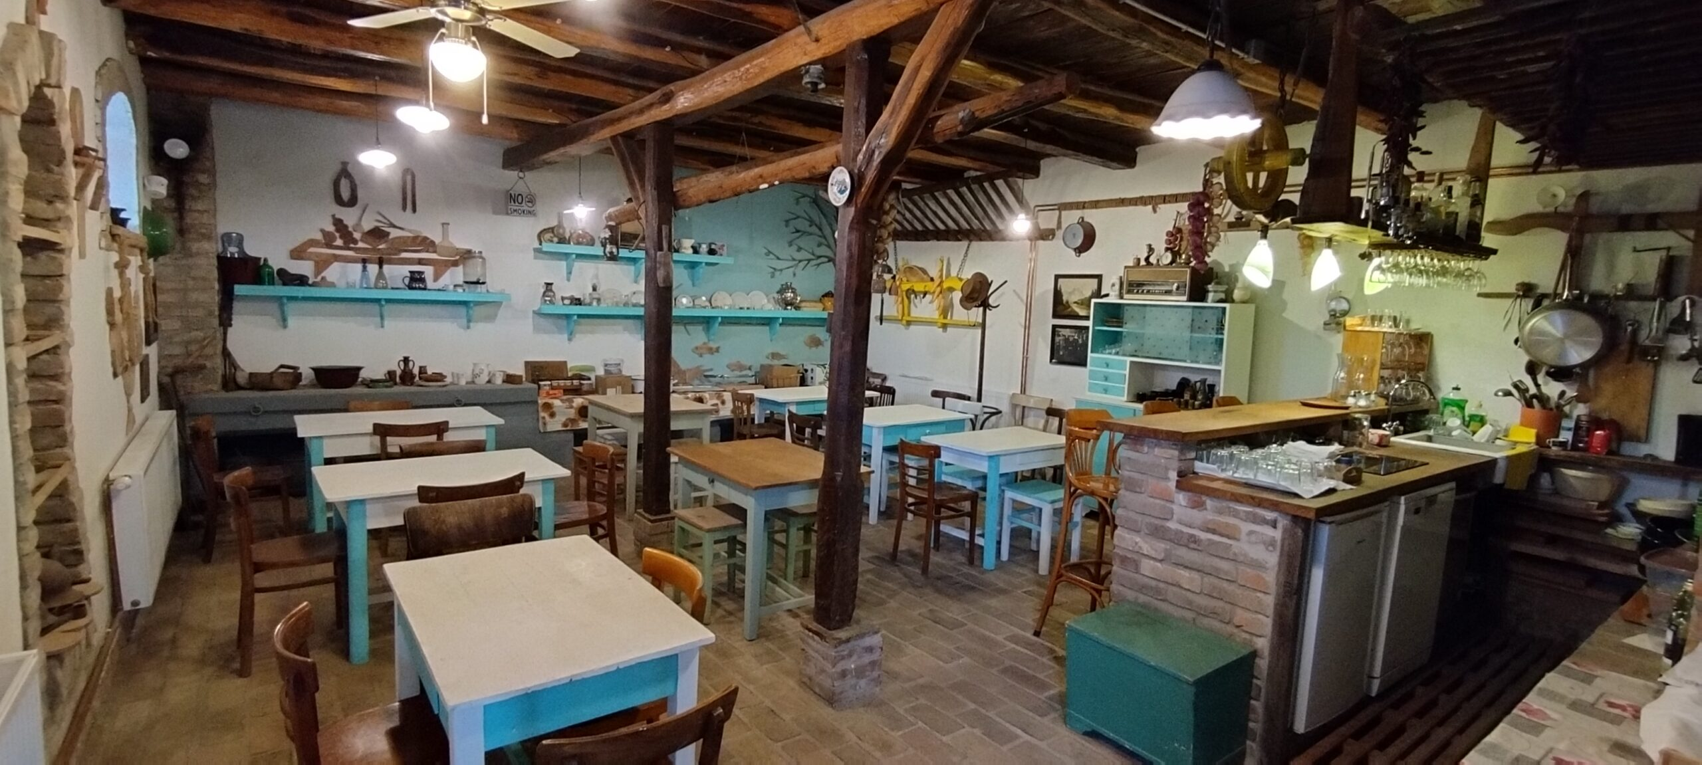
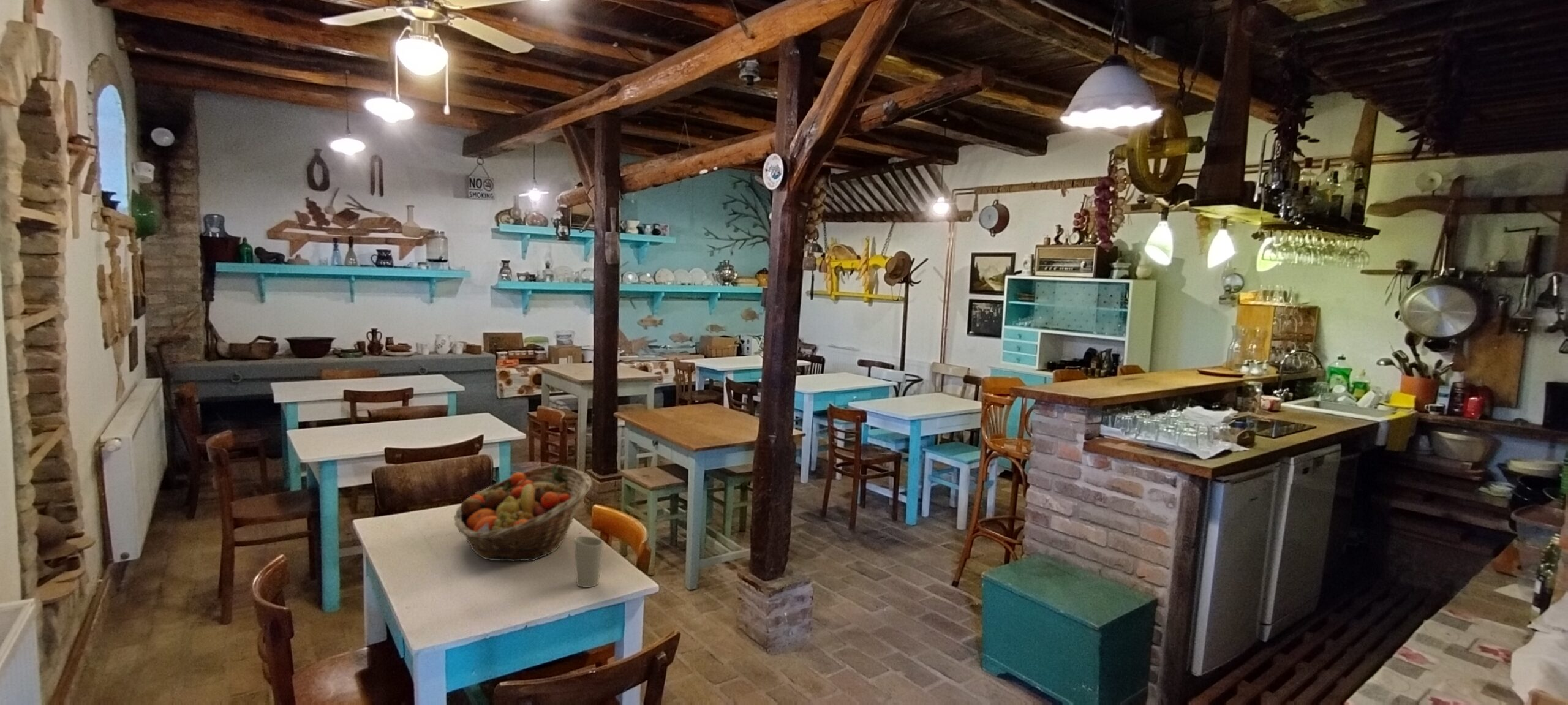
+ fruit basket [453,464,592,562]
+ cup [573,535,605,588]
